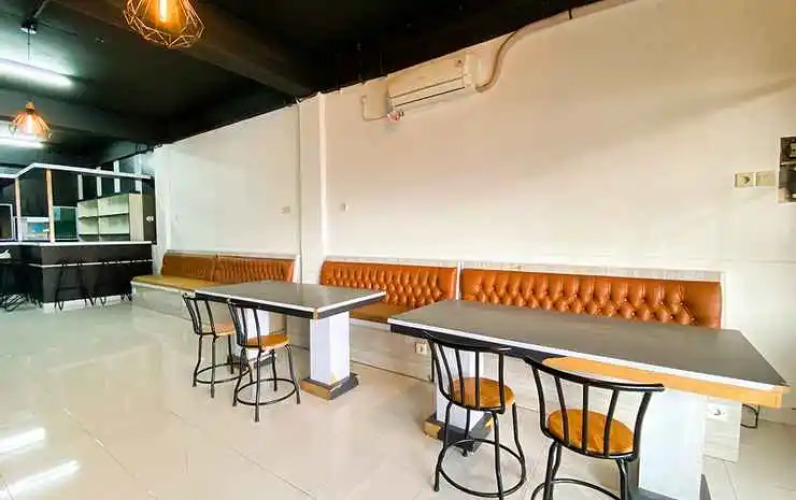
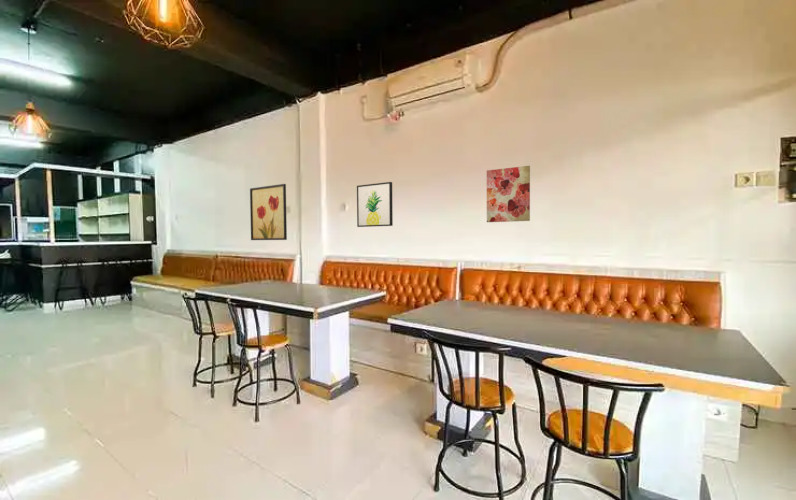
+ wall art [249,183,288,241]
+ wall art [356,181,394,228]
+ wall art [486,165,531,223]
